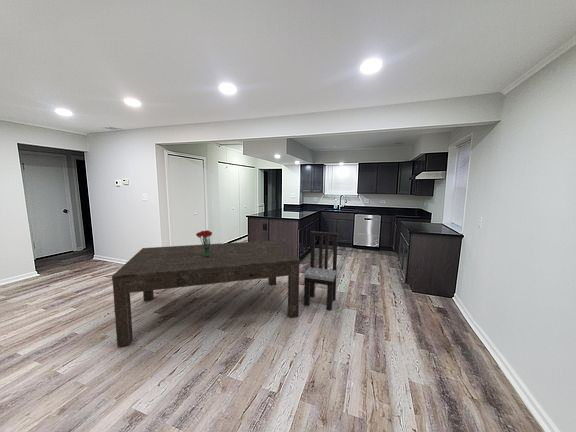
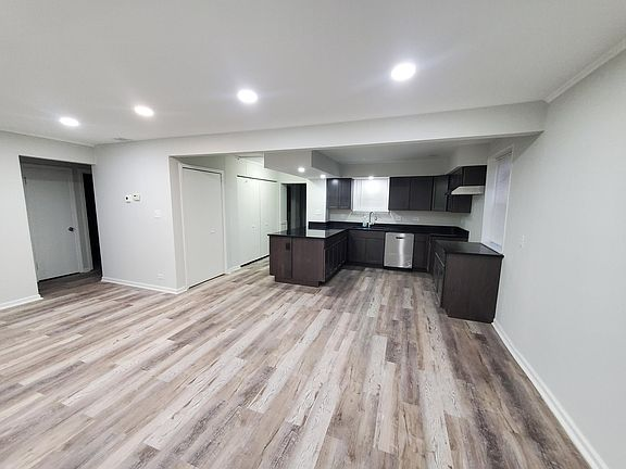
- bouquet [195,229,213,256]
- dining chair [303,230,339,311]
- dining table [111,239,301,348]
